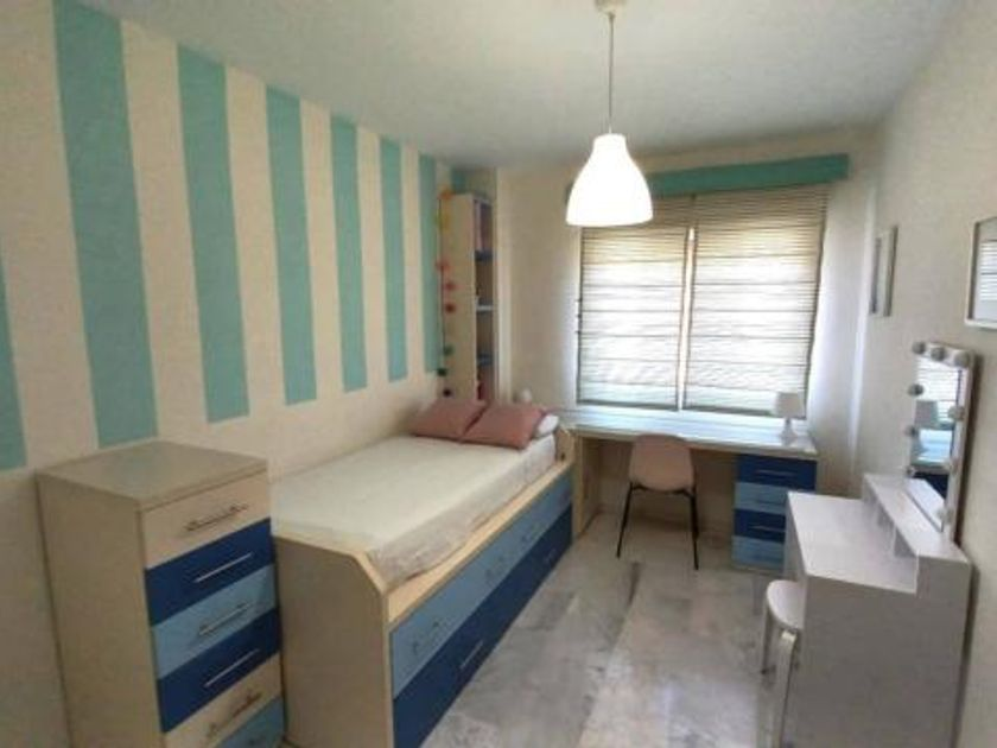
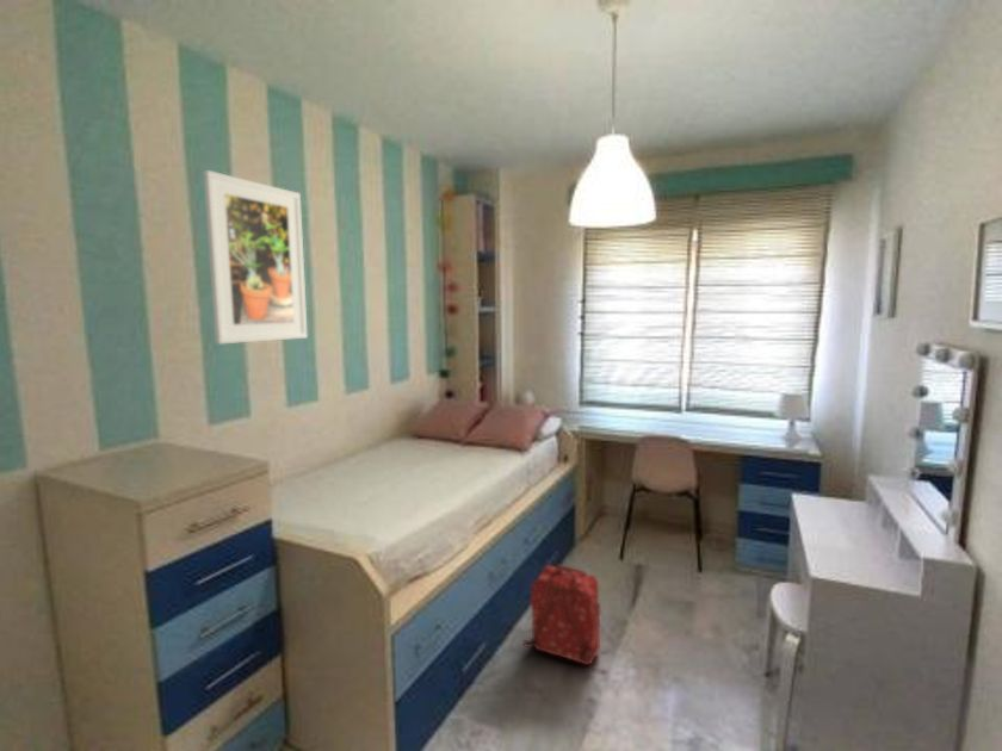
+ backpack [521,564,602,666]
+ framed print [203,169,309,346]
